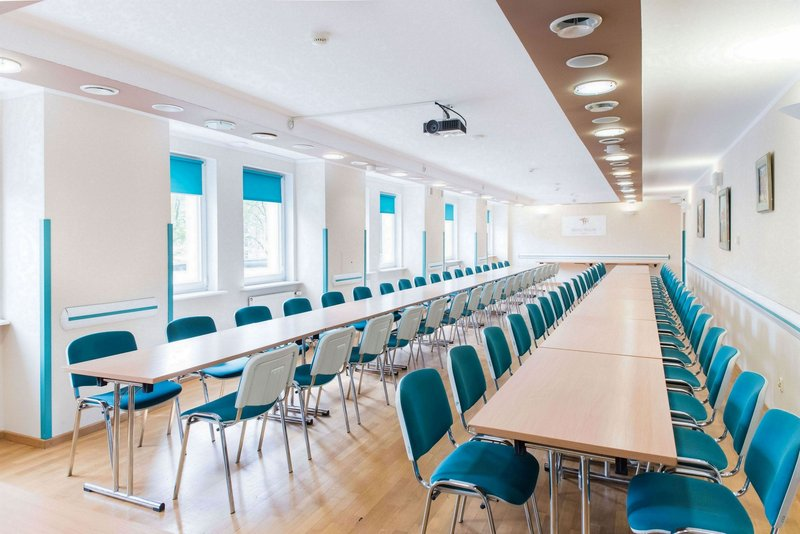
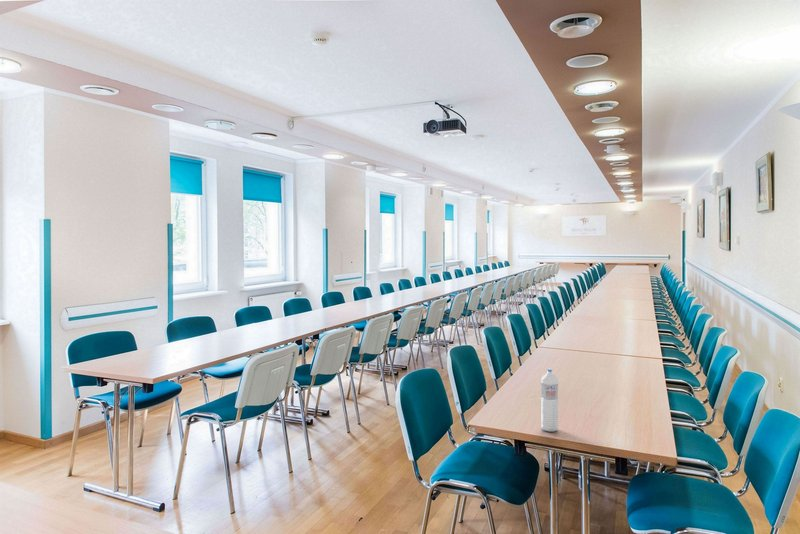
+ water bottle [540,368,559,433]
